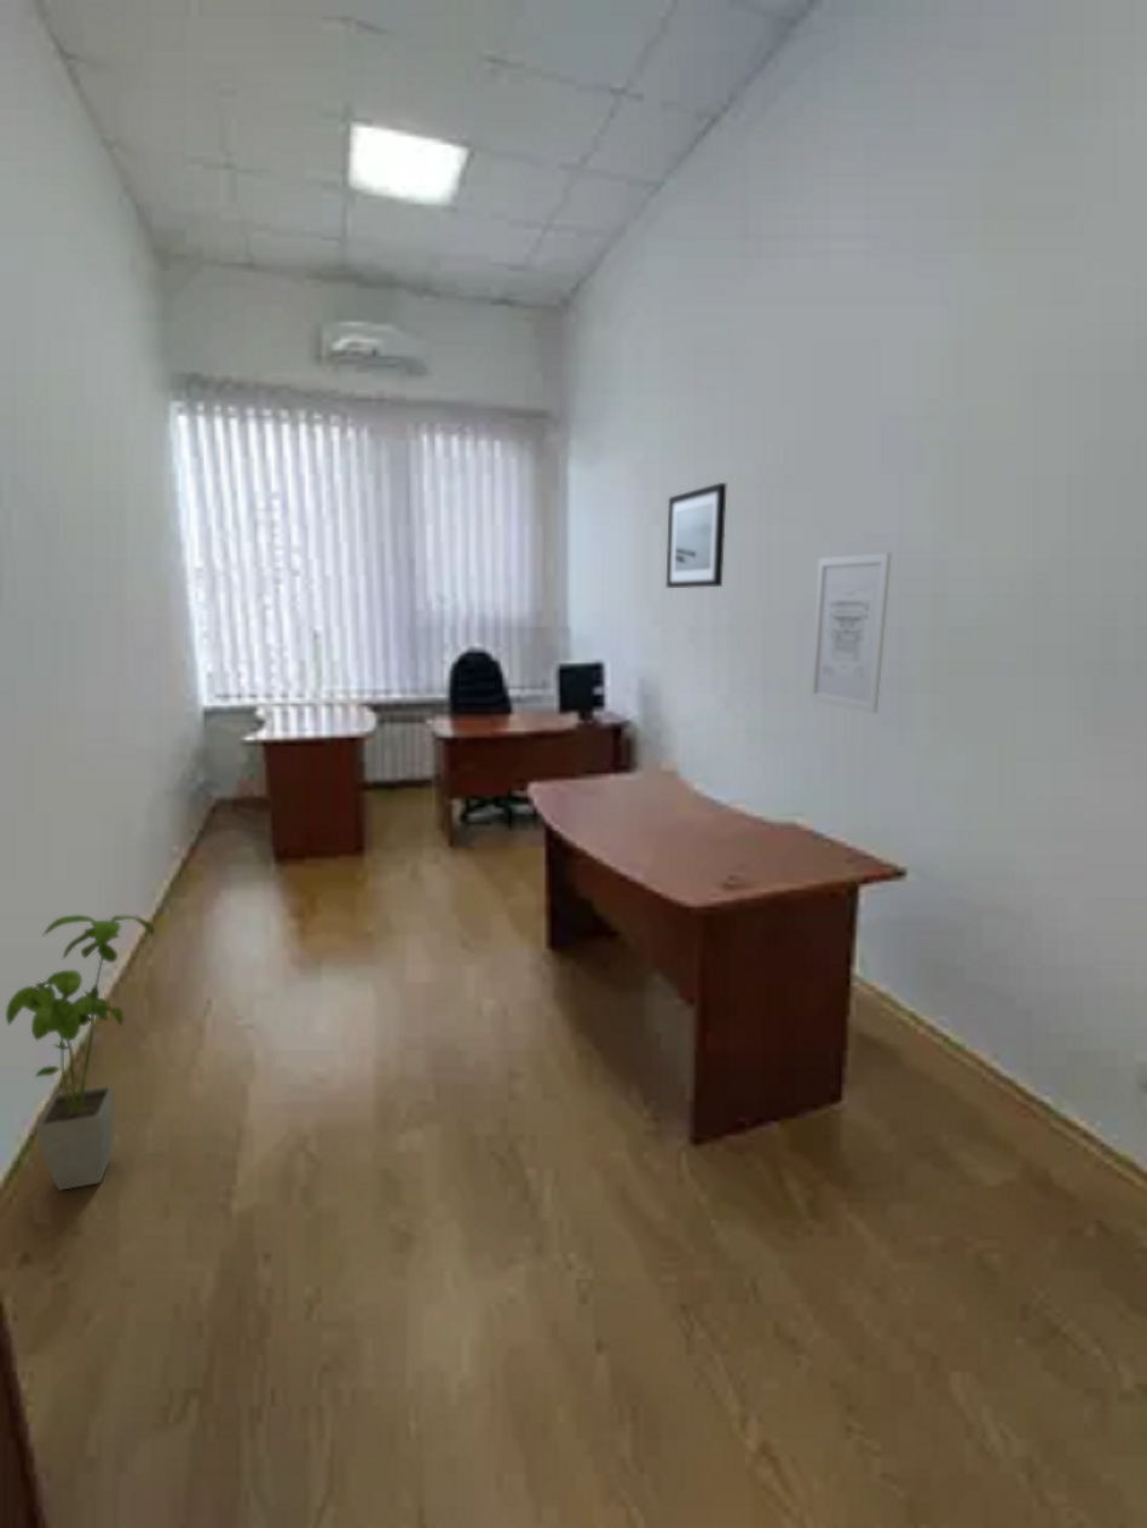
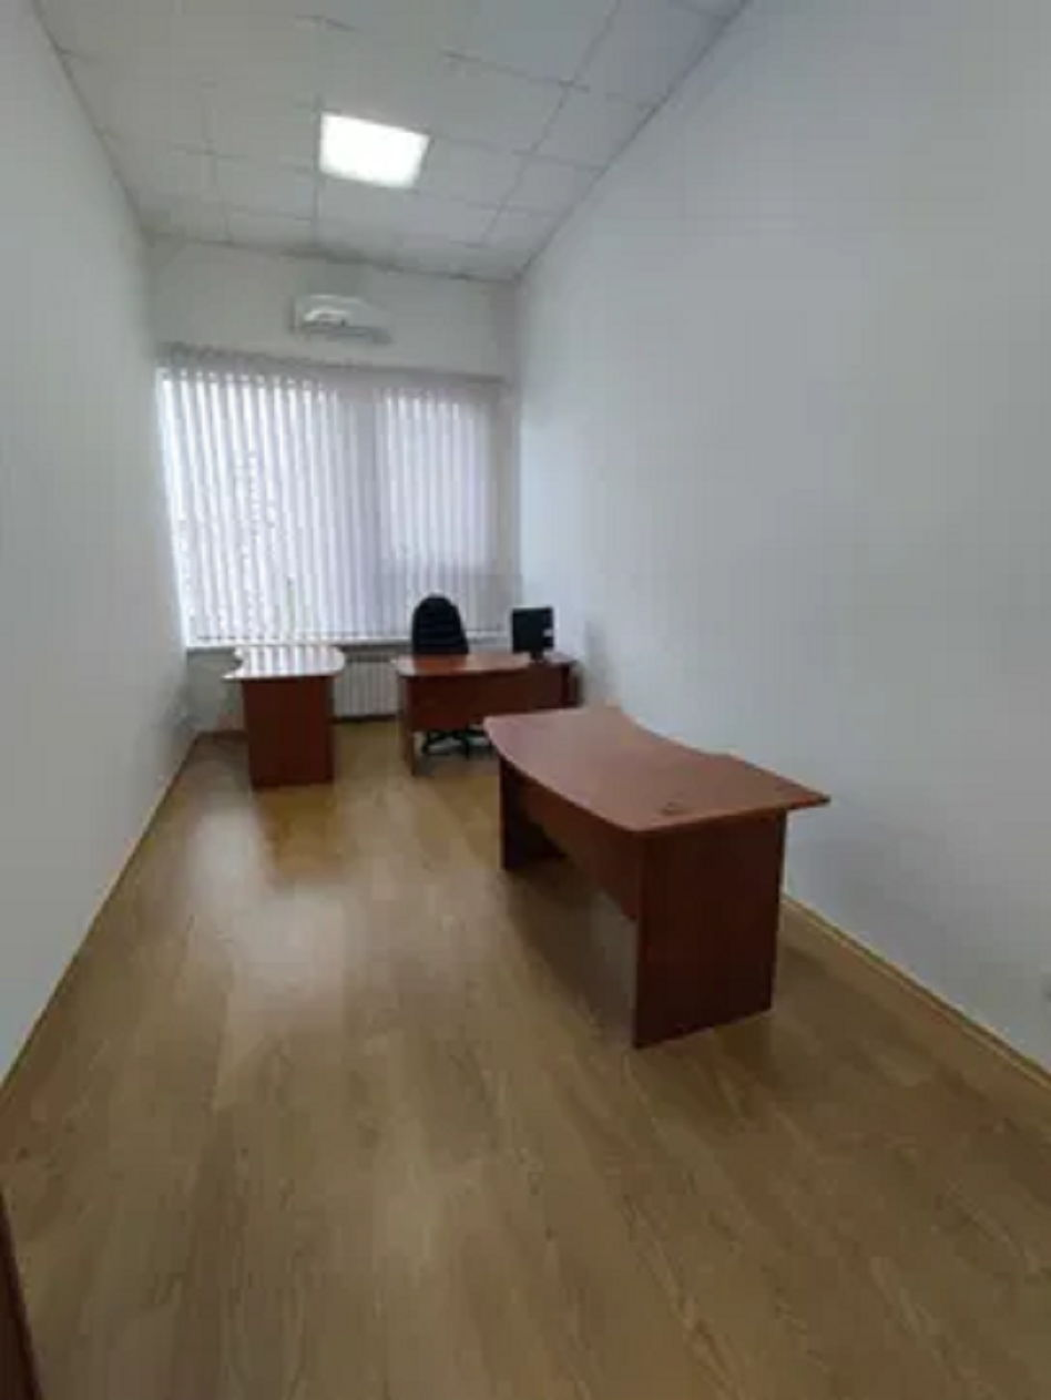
- wall art [808,552,893,715]
- wall art [665,482,727,589]
- house plant [5,913,156,1192]
